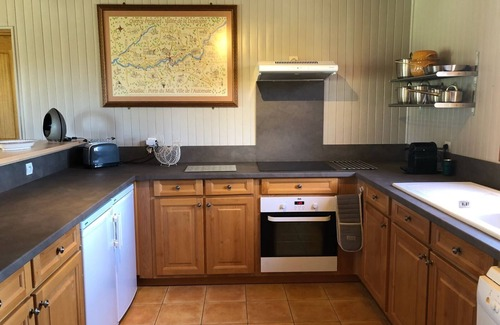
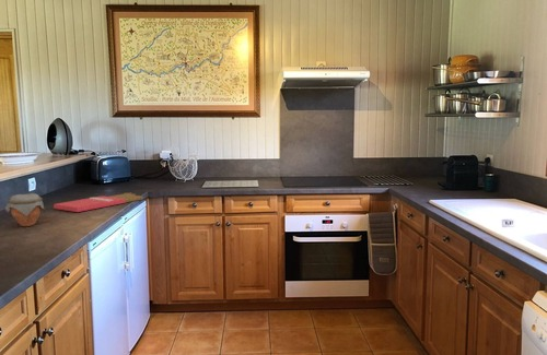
+ jar [4,192,46,227]
+ cutting board [53,191,144,213]
